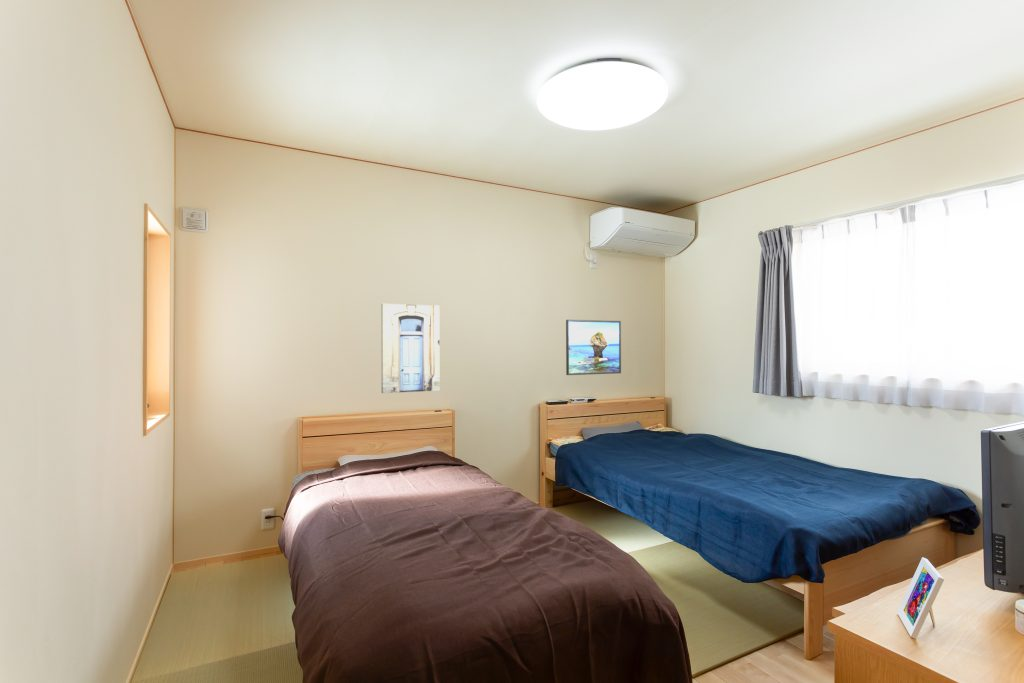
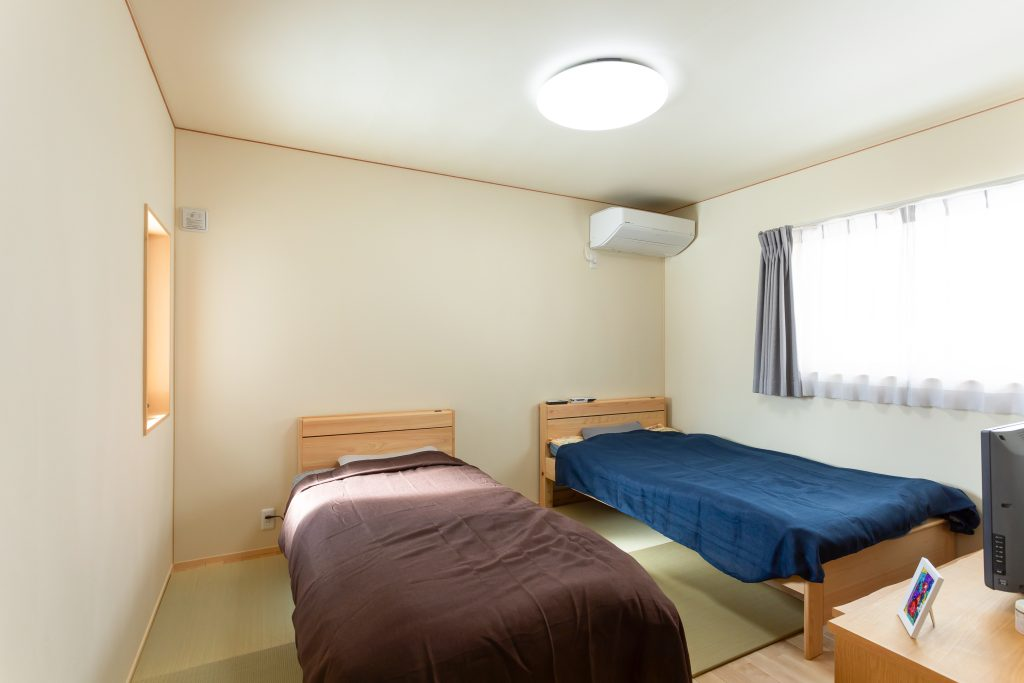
- wall art [380,303,440,394]
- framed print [565,319,622,376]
